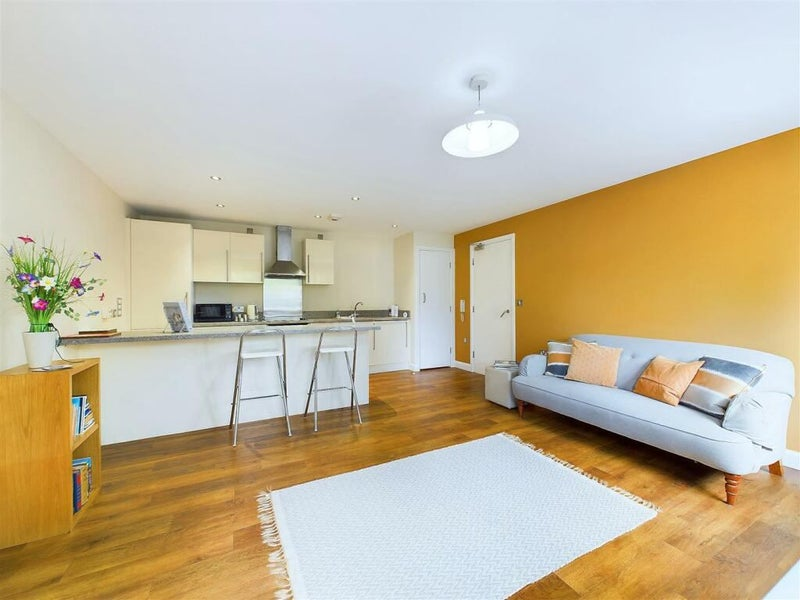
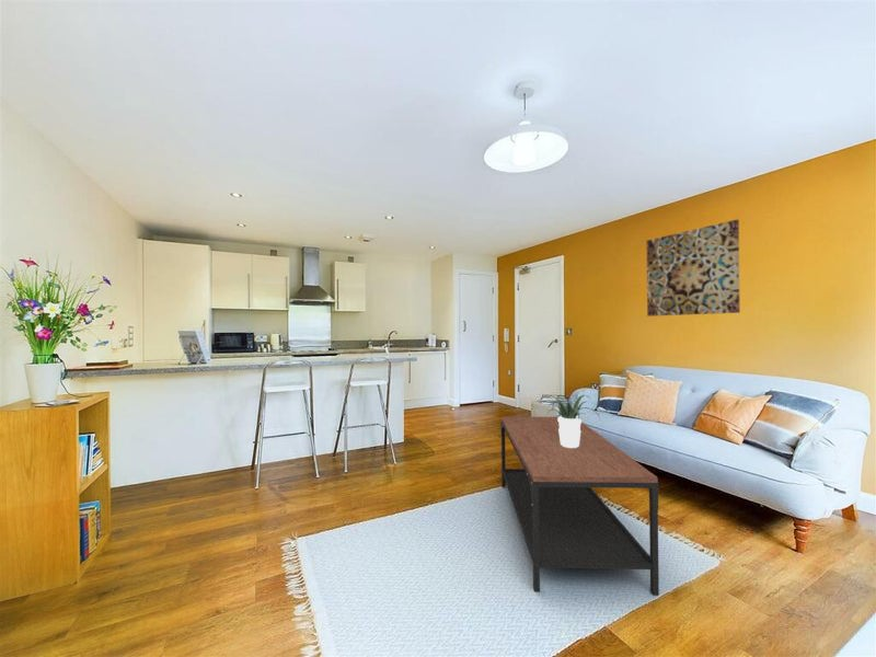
+ wall art [646,218,741,318]
+ potted plant [541,394,601,448]
+ coffee table [499,416,660,596]
